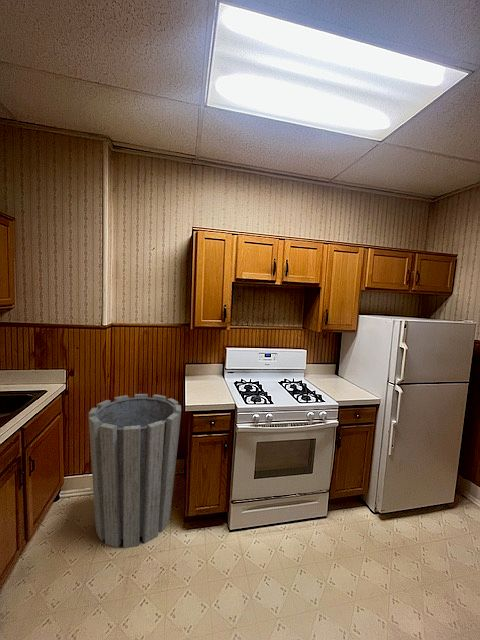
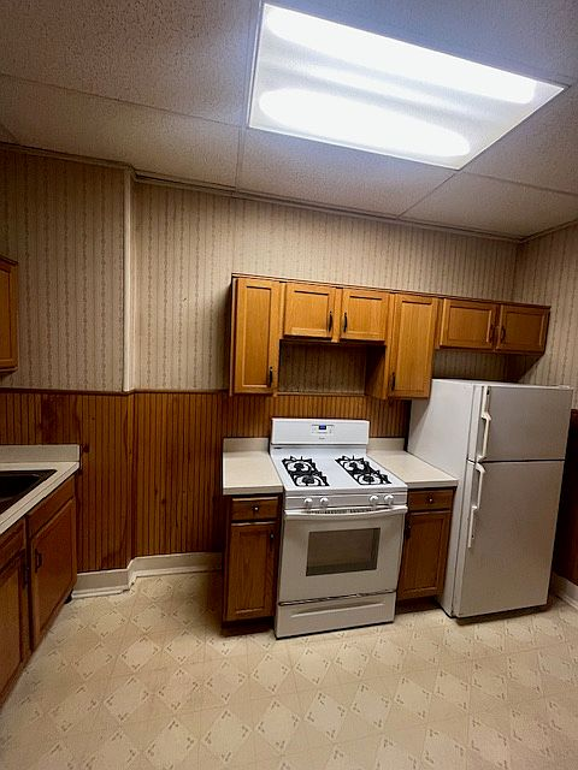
- trash can [88,393,182,549]
